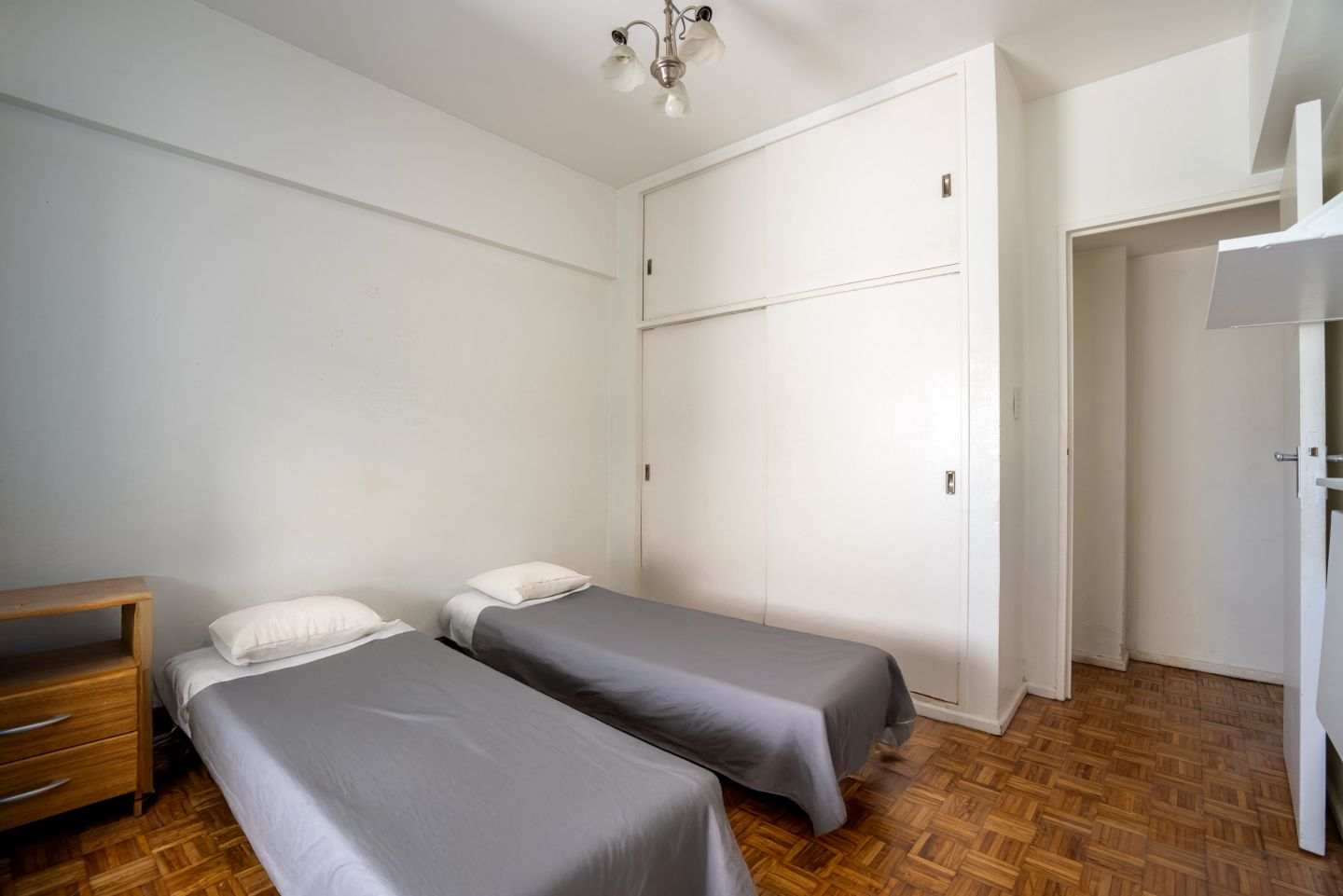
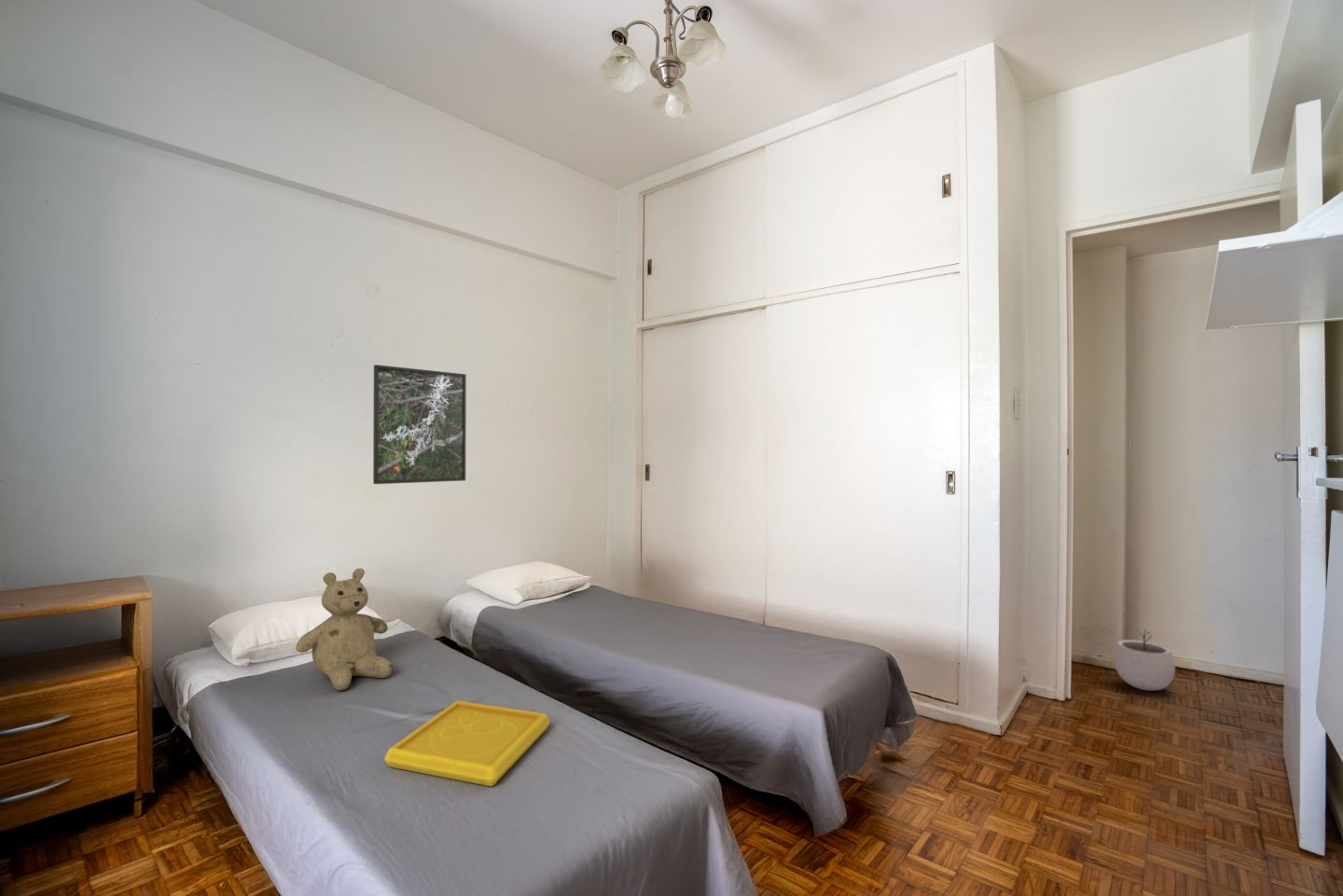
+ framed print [372,364,467,485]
+ teddy bear [295,567,394,691]
+ plant pot [1114,627,1176,692]
+ serving tray [383,700,551,787]
